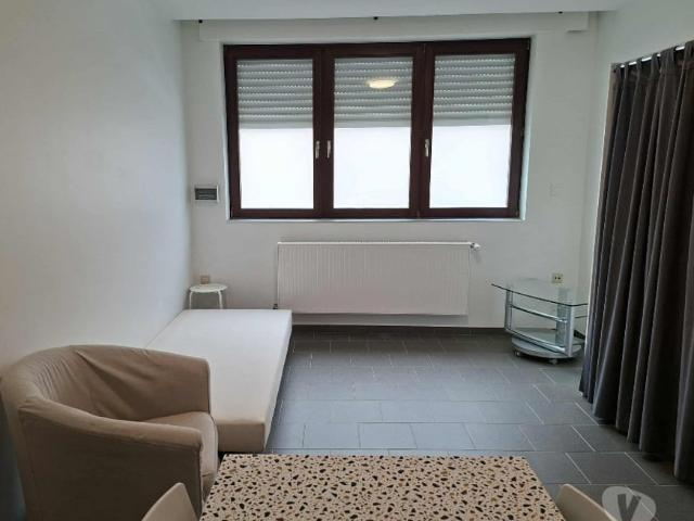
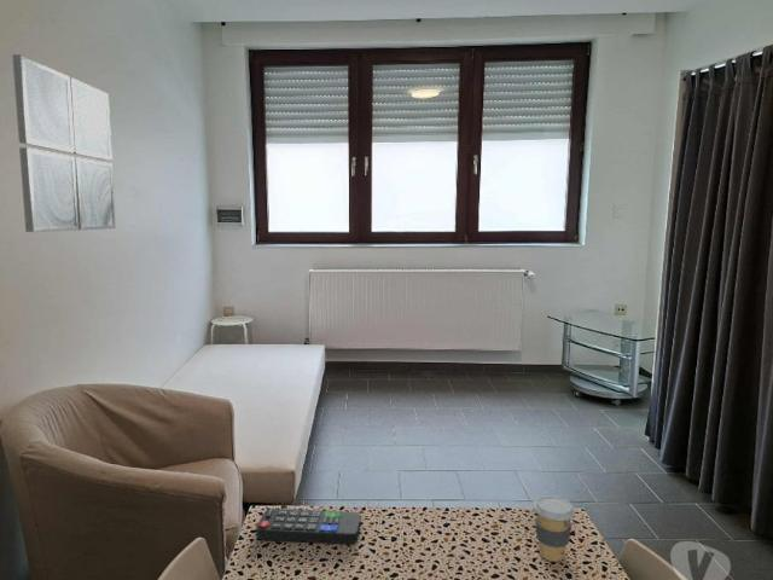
+ coffee cup [533,494,576,563]
+ remote control [255,507,361,545]
+ wall art [11,53,117,233]
